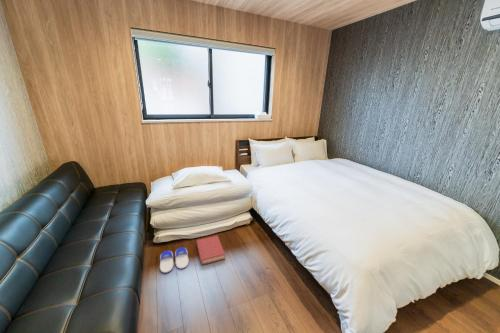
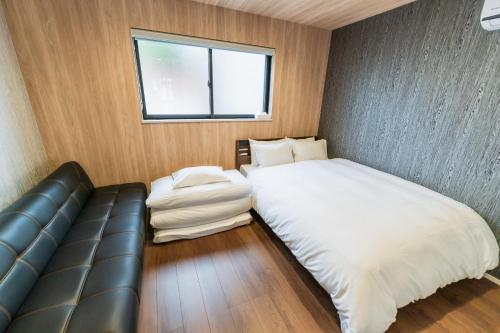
- flip-flop [159,247,190,274]
- hardback book [196,235,226,266]
